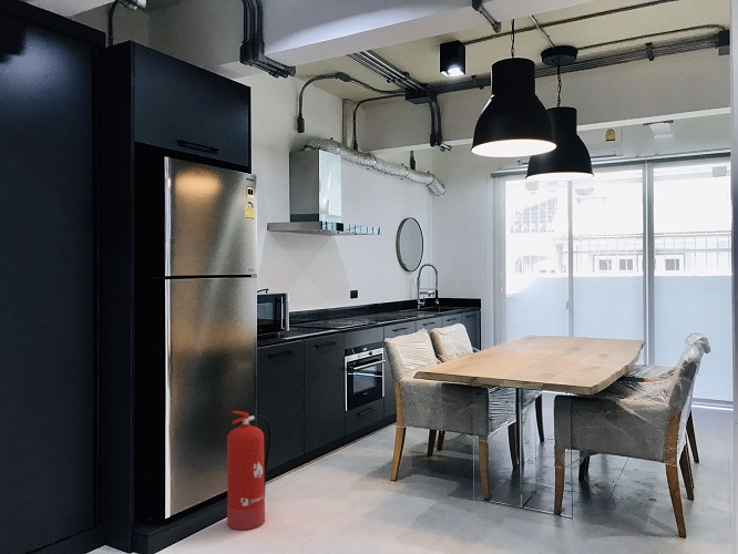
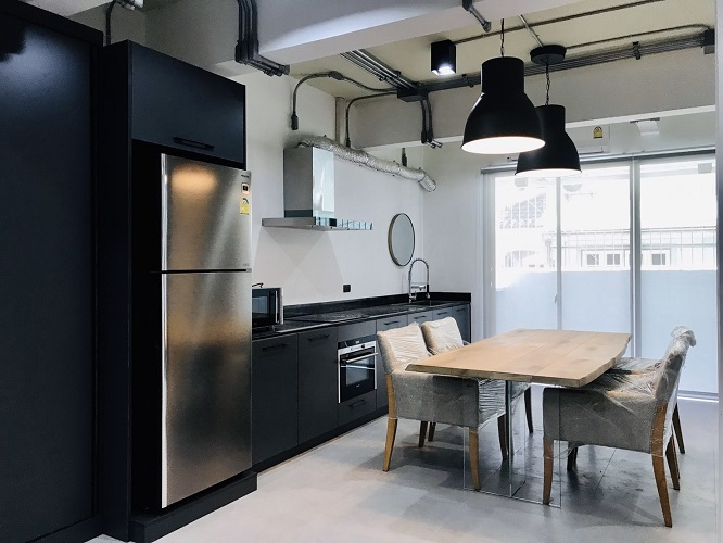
- fire extinguisher [226,410,273,531]
